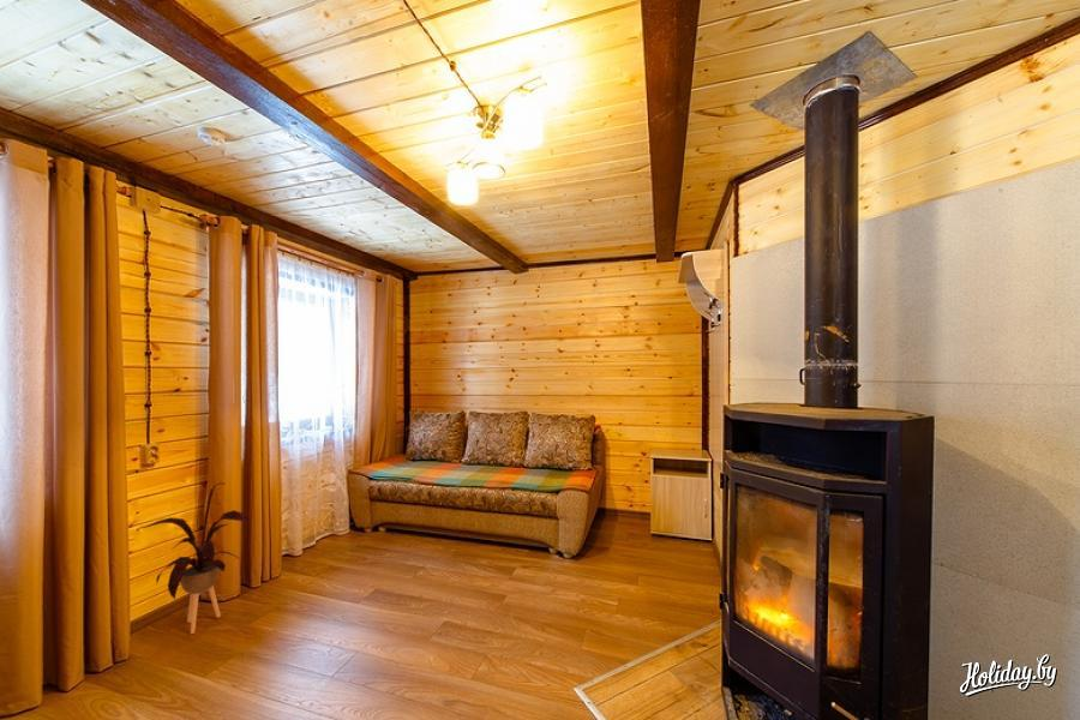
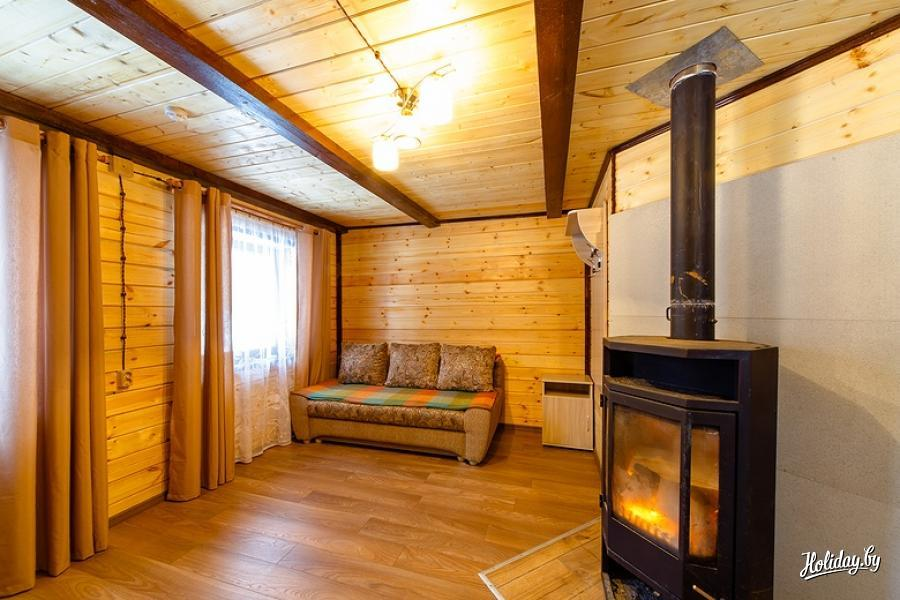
- house plant [140,481,251,635]
